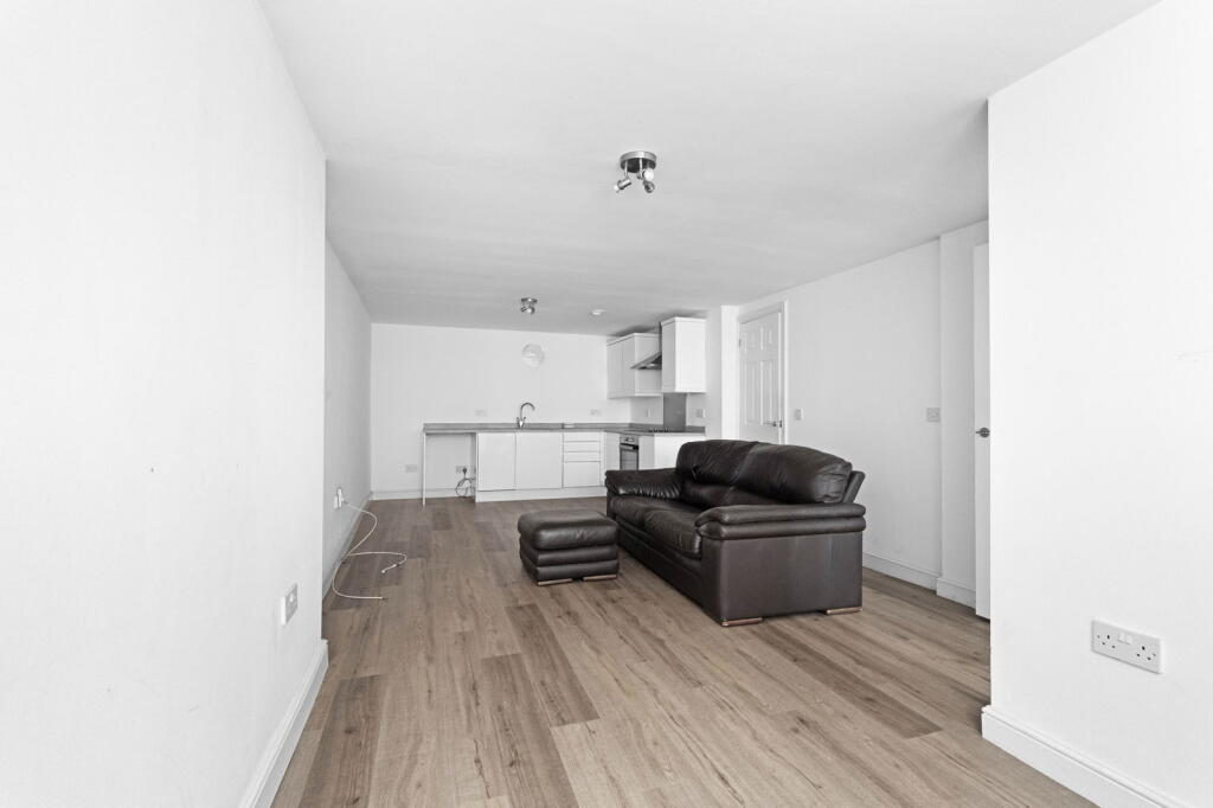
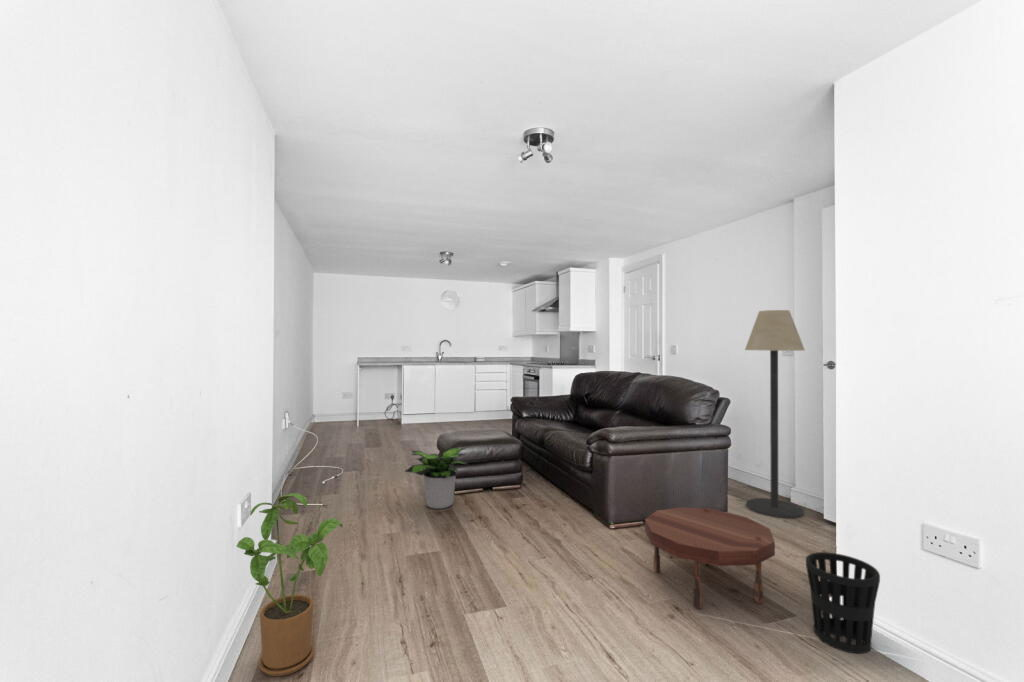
+ potted plant [403,445,469,510]
+ side table [644,506,776,610]
+ floor lamp [744,309,806,519]
+ house plant [235,492,344,677]
+ wastebasket [805,551,881,654]
